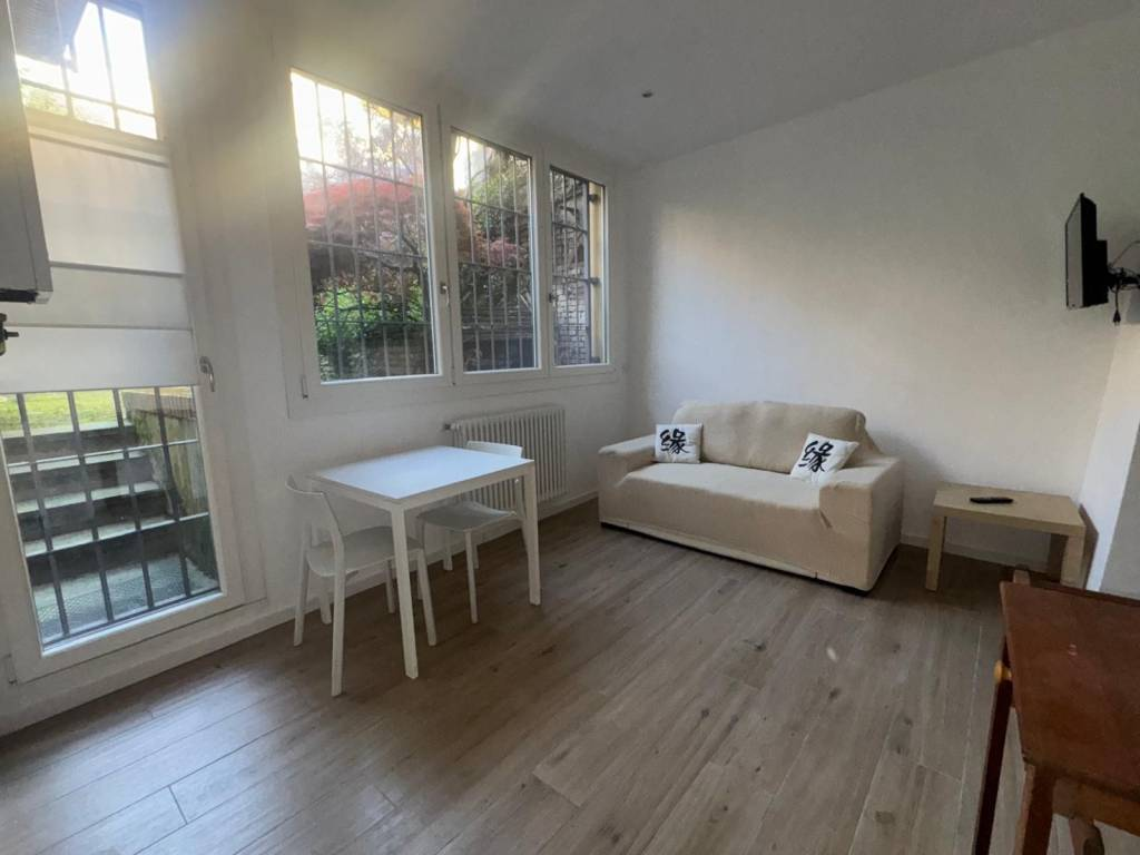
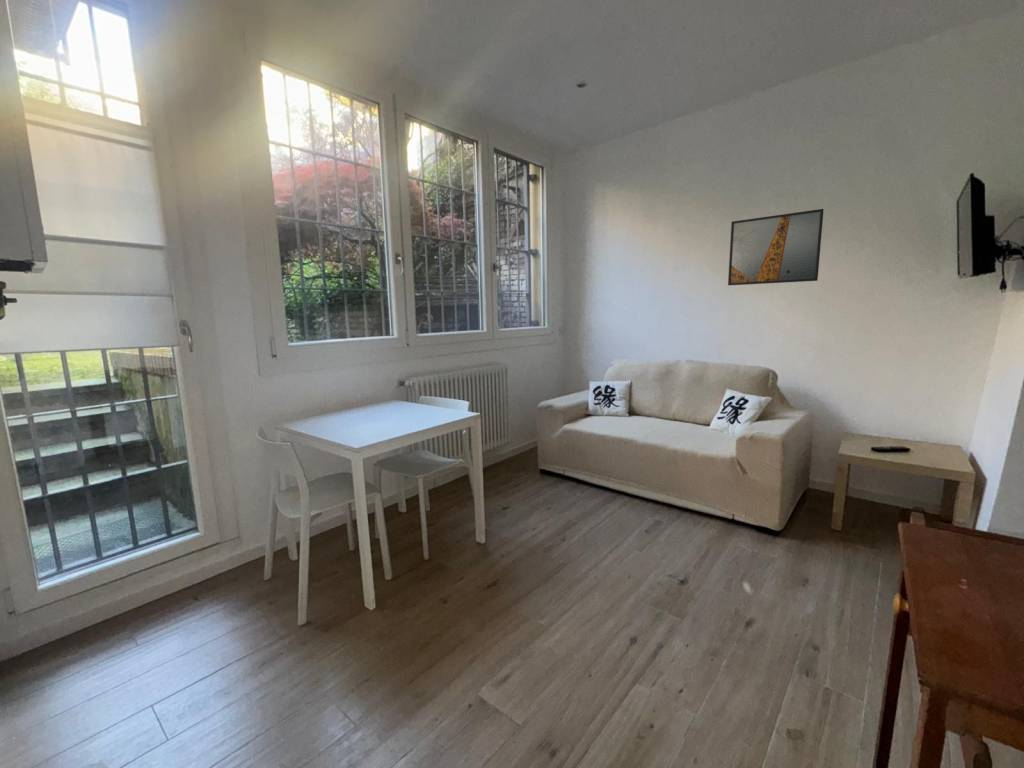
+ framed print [727,208,825,286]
